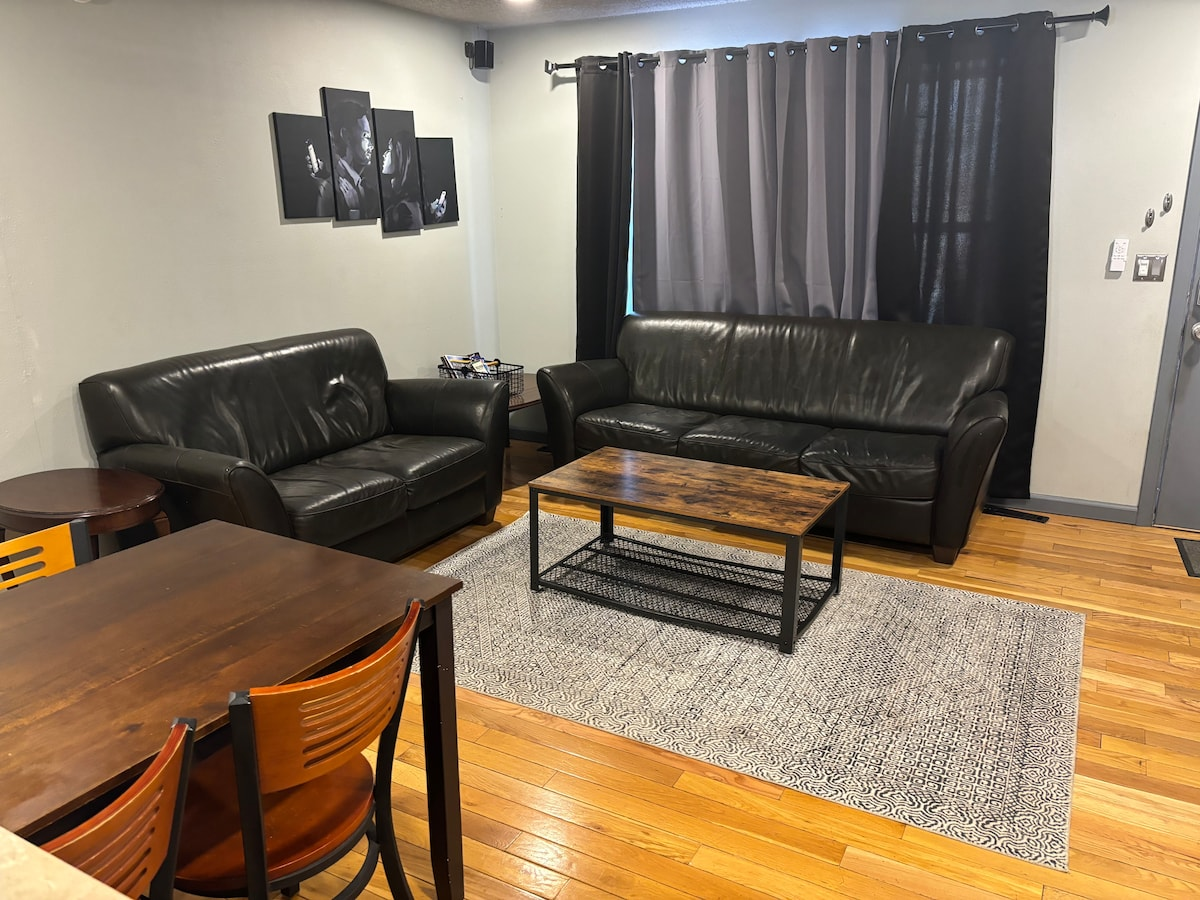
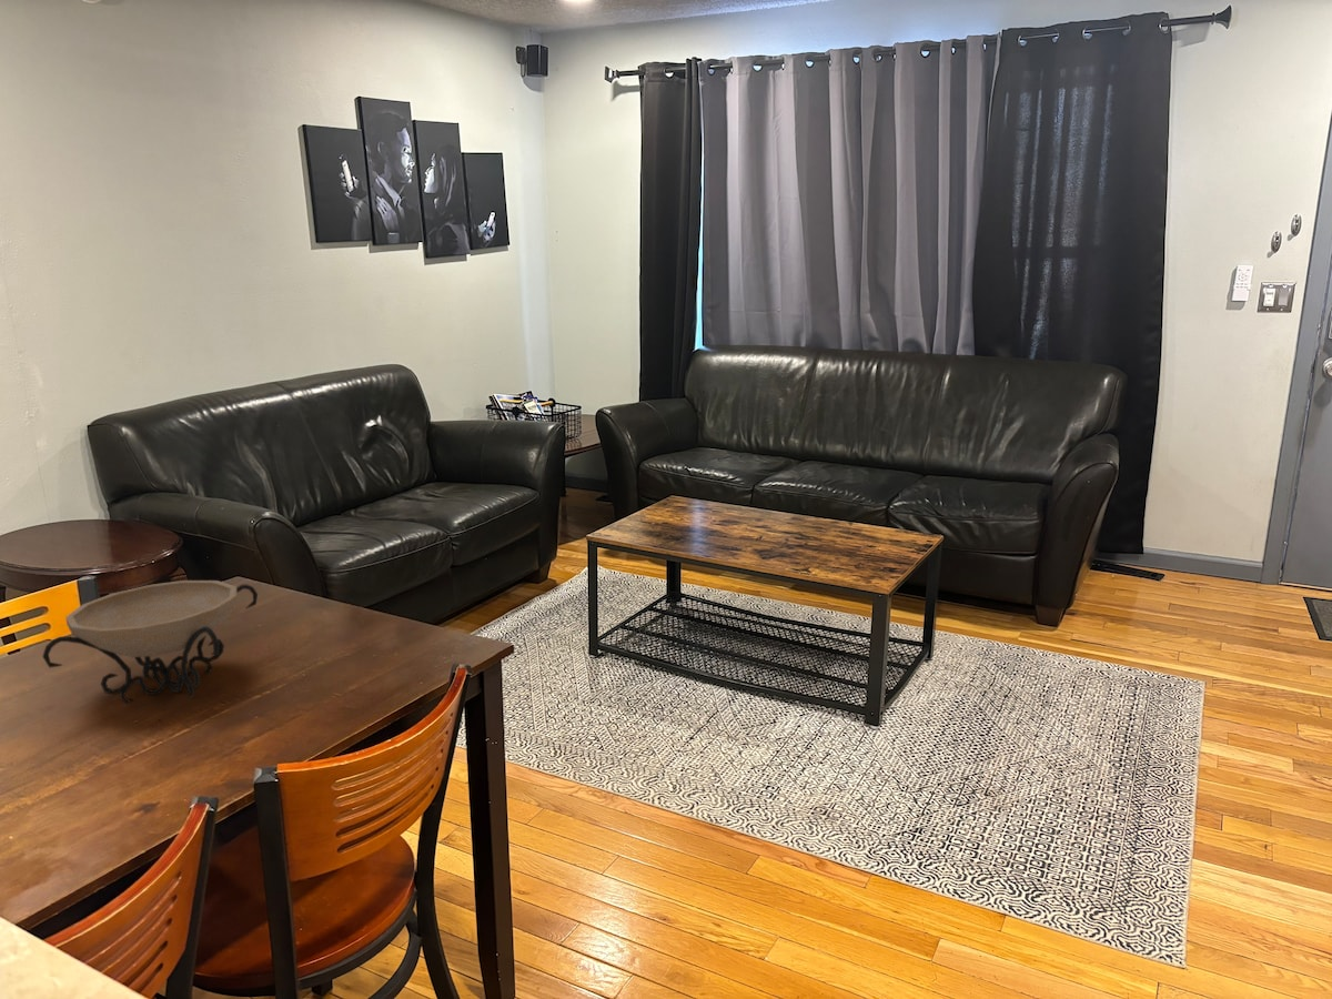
+ decorative bowl [42,579,259,705]
